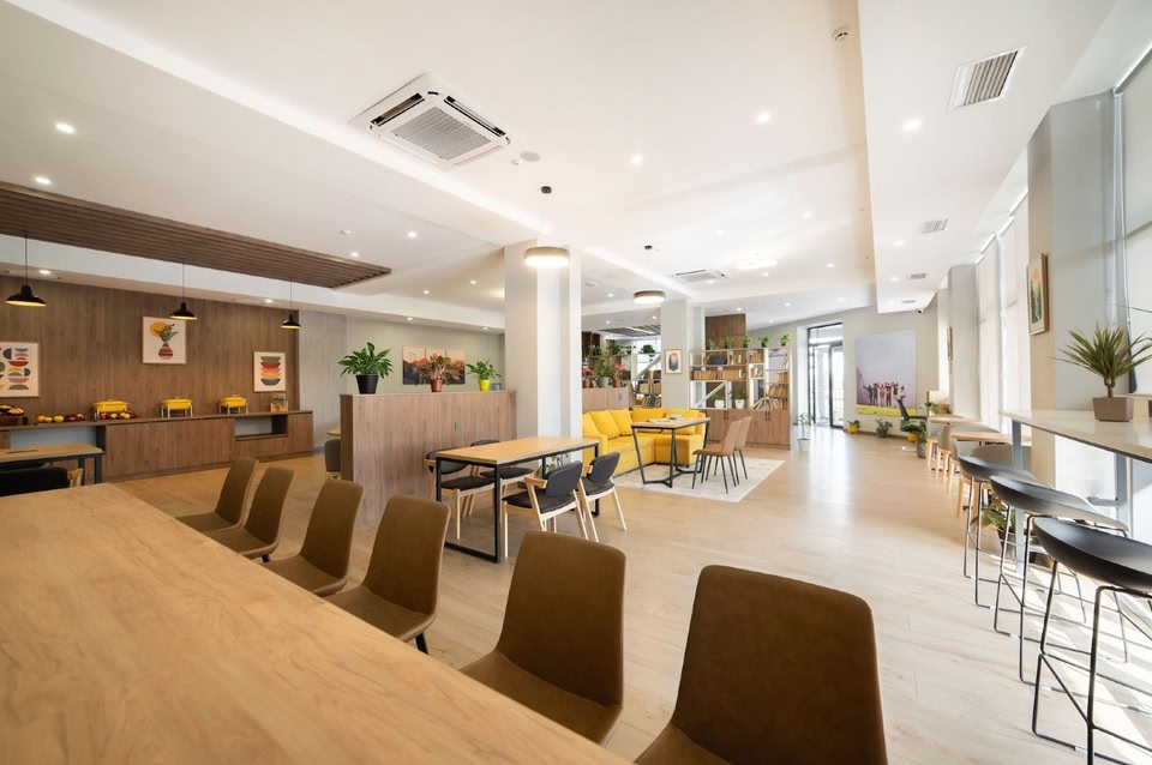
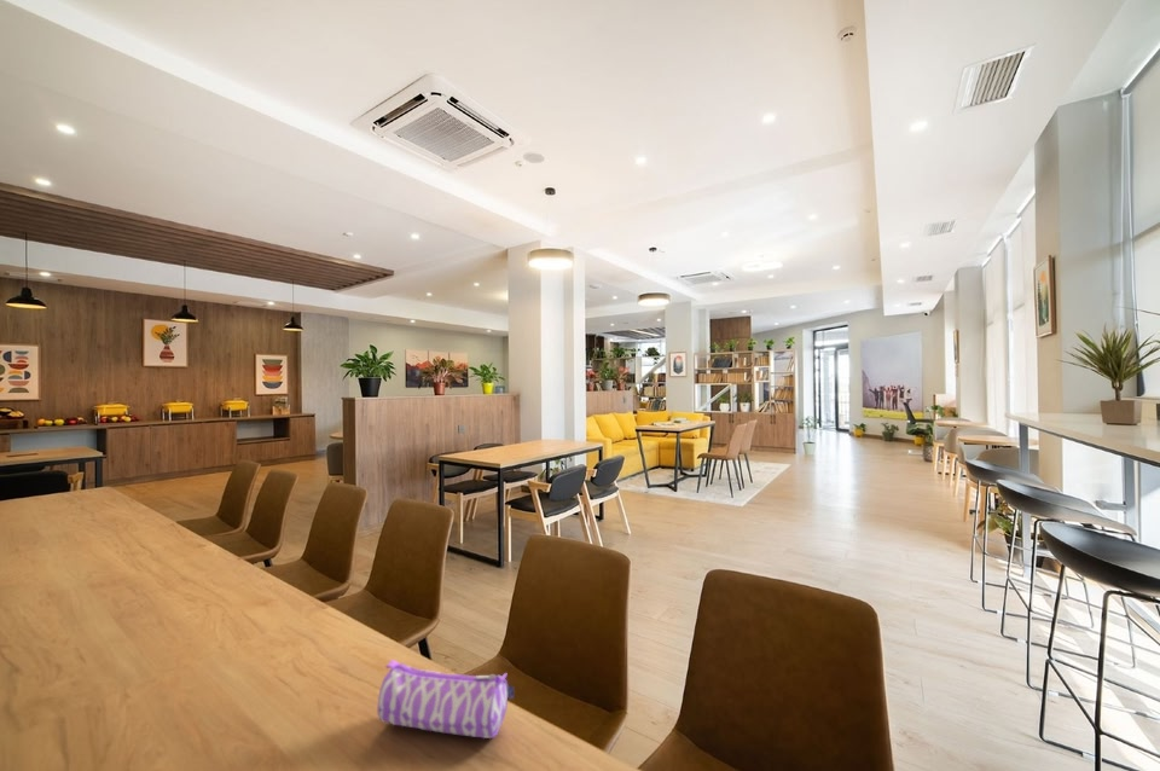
+ pencil case [377,659,515,740]
